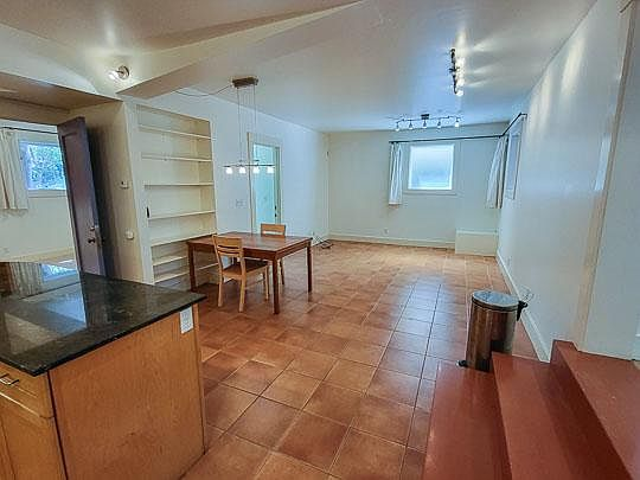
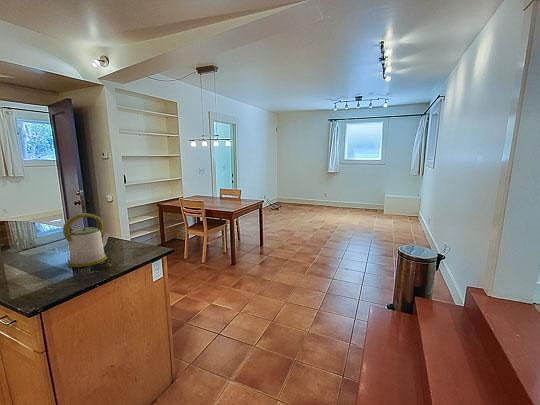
+ kettle [62,212,111,268]
